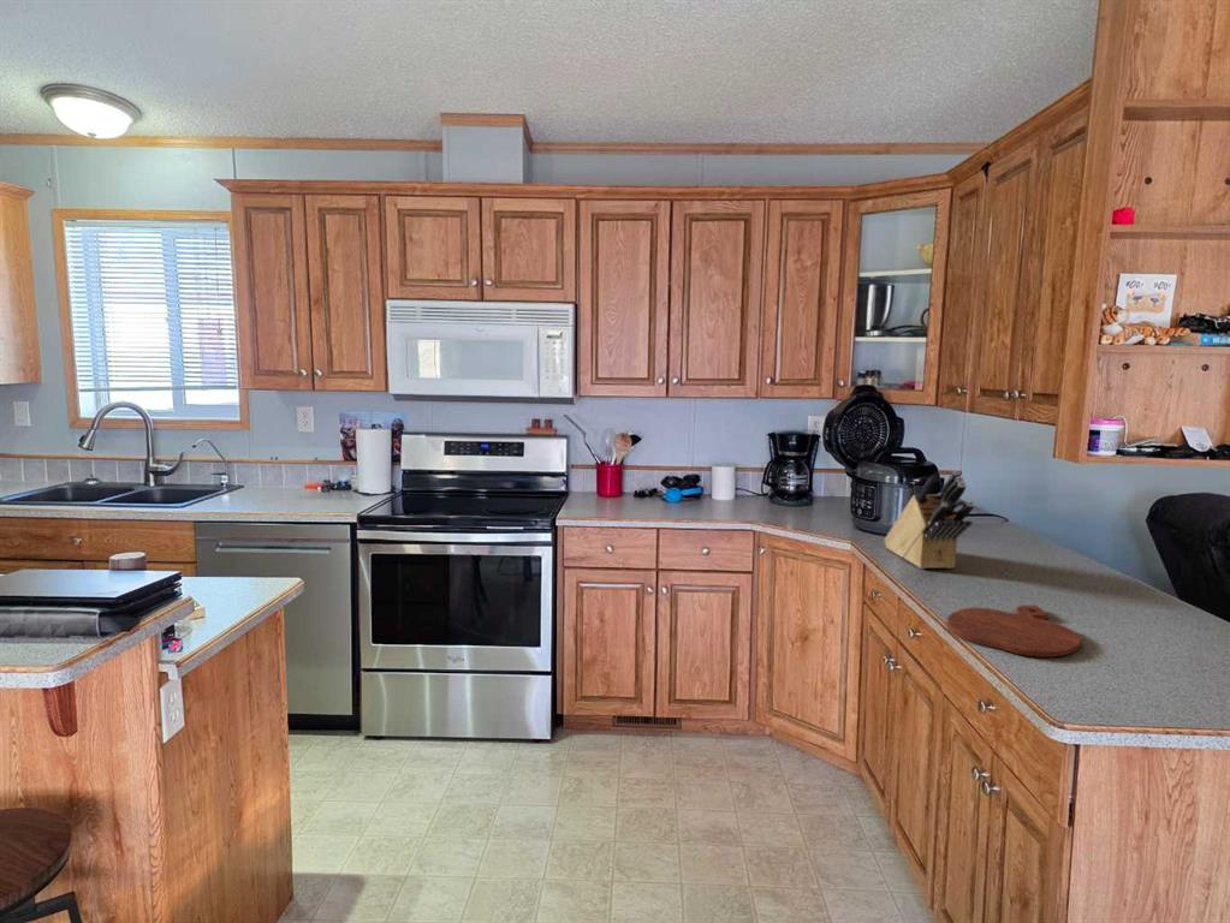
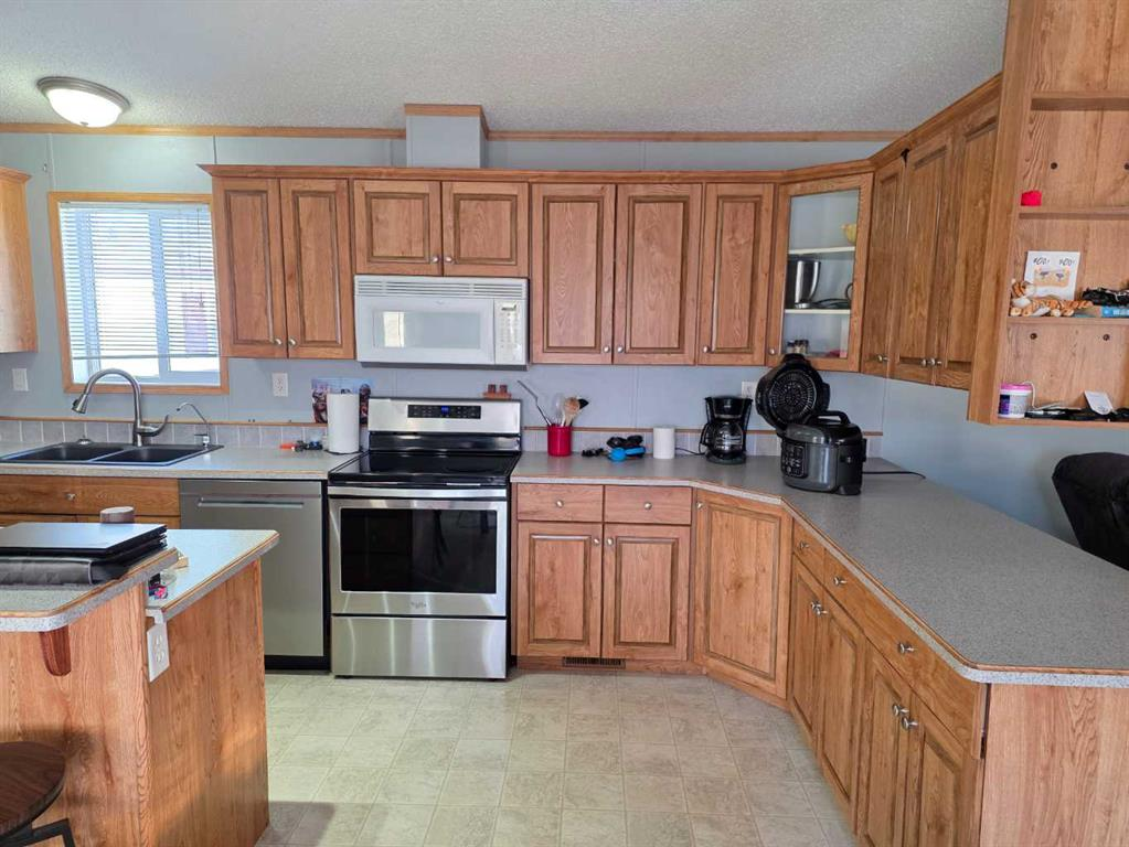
- cutting board [946,603,1082,659]
- knife block [884,469,975,570]
